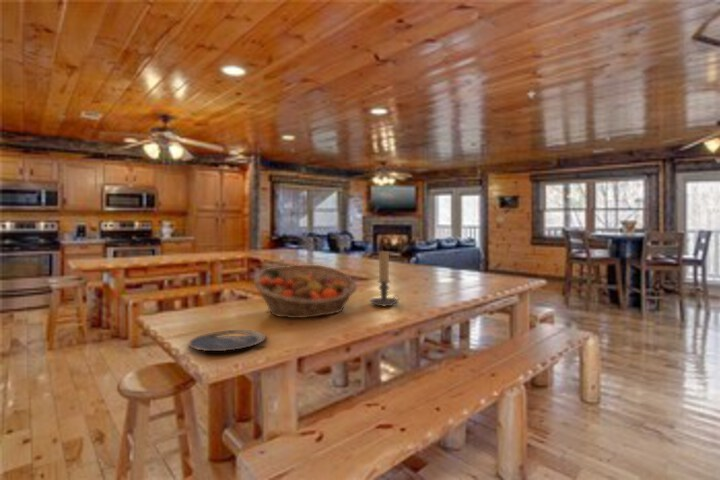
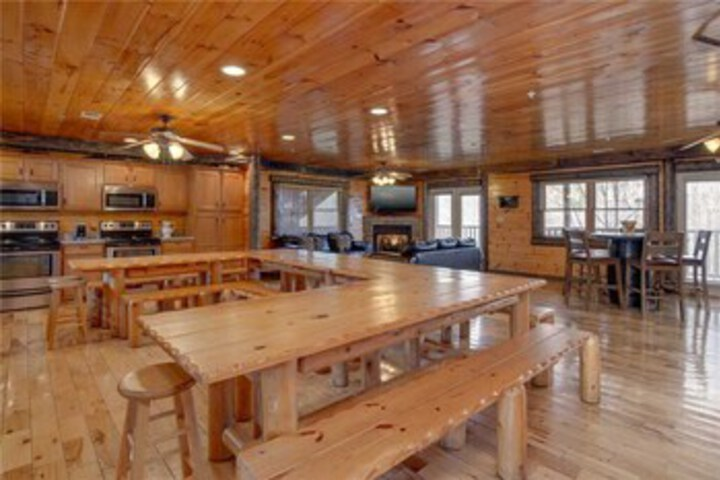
- candle holder [369,251,400,307]
- fruit basket [253,264,358,319]
- plate [187,329,267,352]
